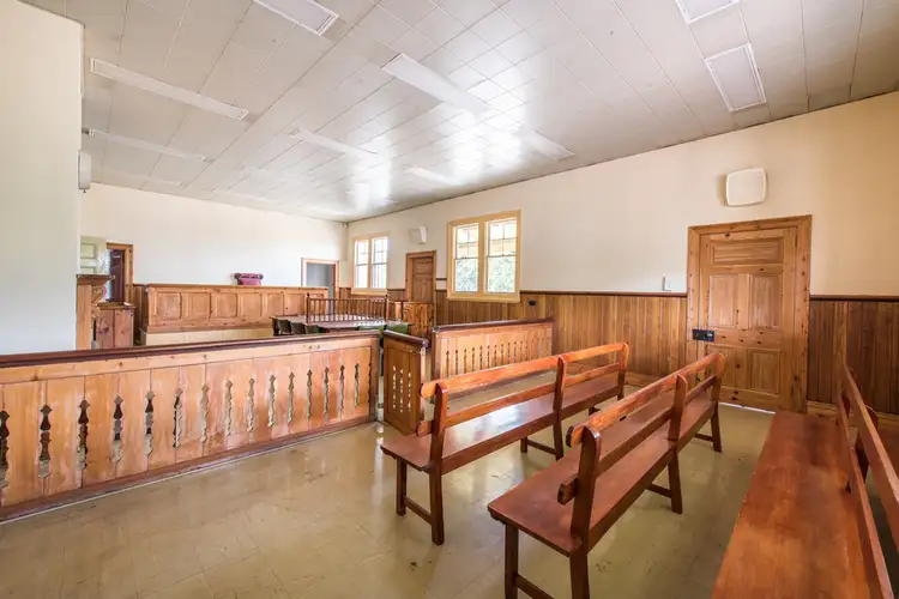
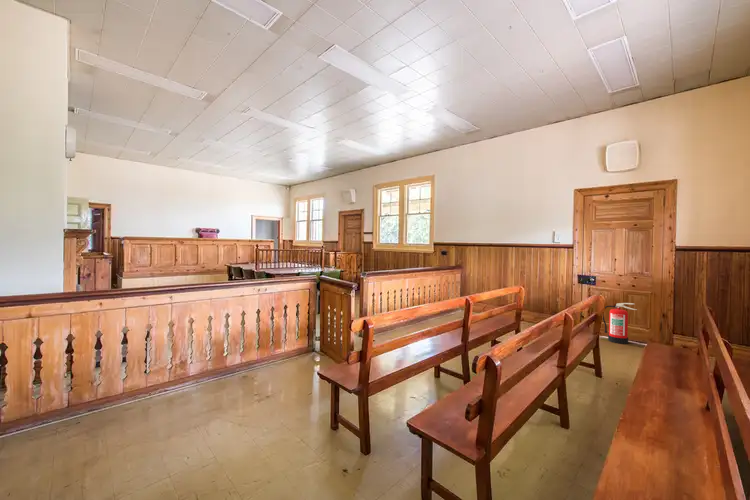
+ fire extinguisher [602,302,638,345]
